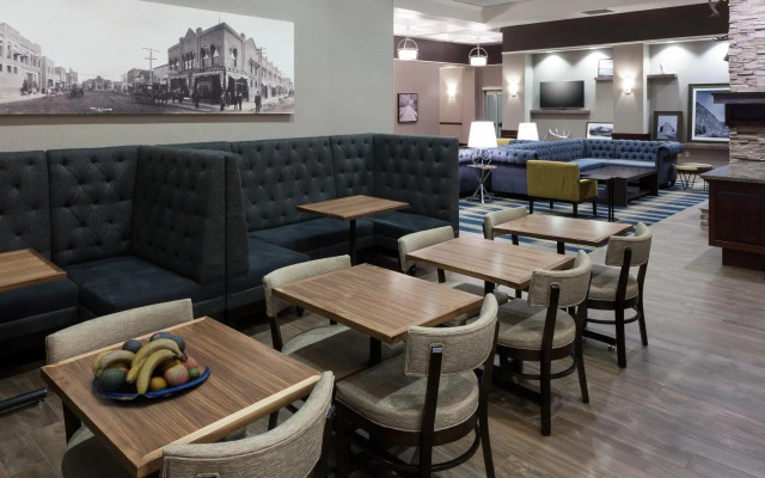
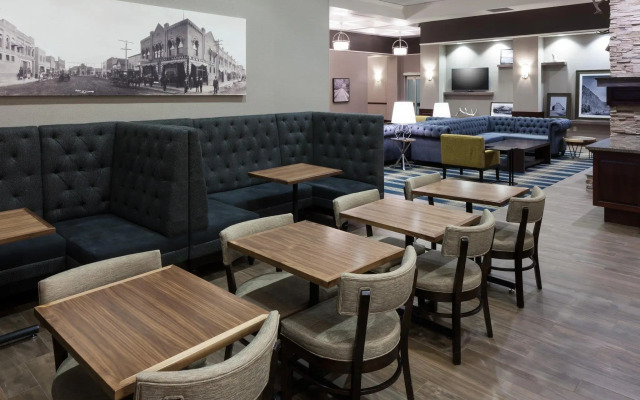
- fruit bowl [91,331,212,400]
